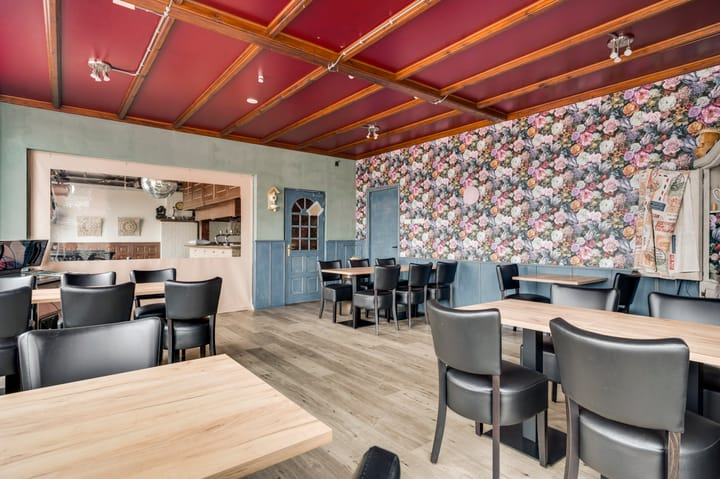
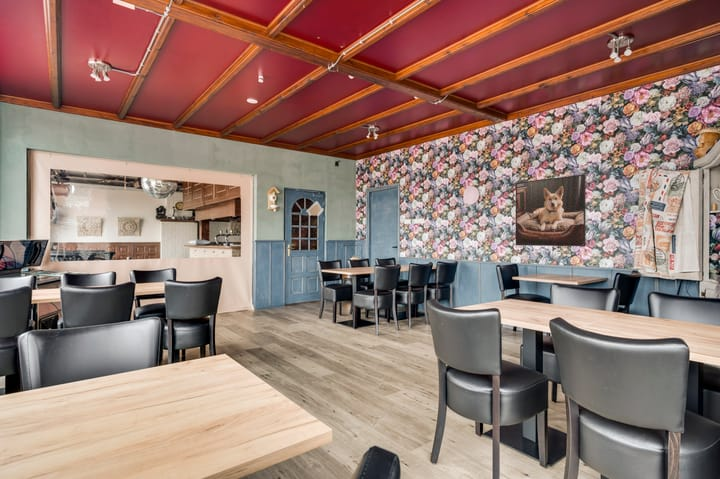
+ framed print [515,173,587,247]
